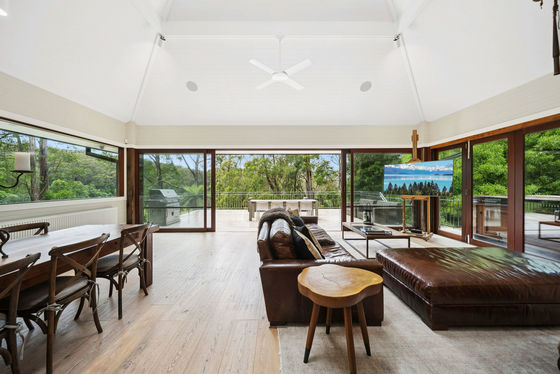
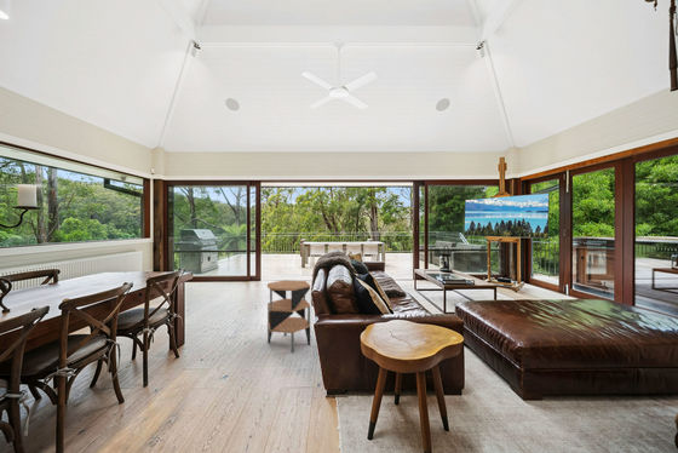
+ side table [266,279,311,354]
